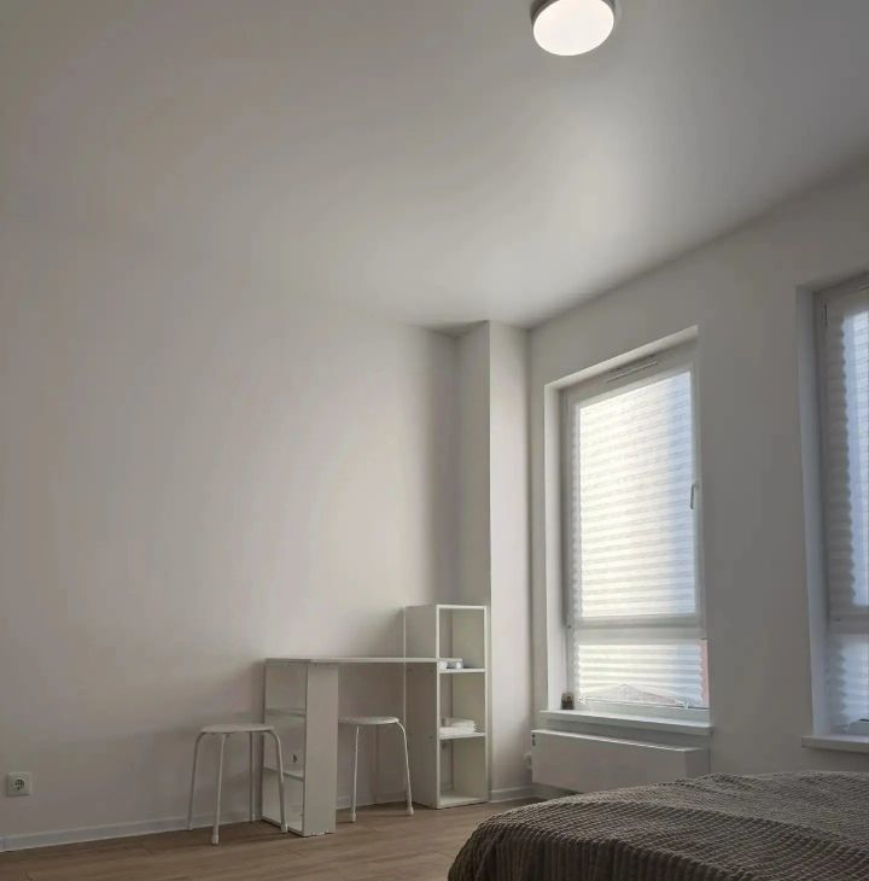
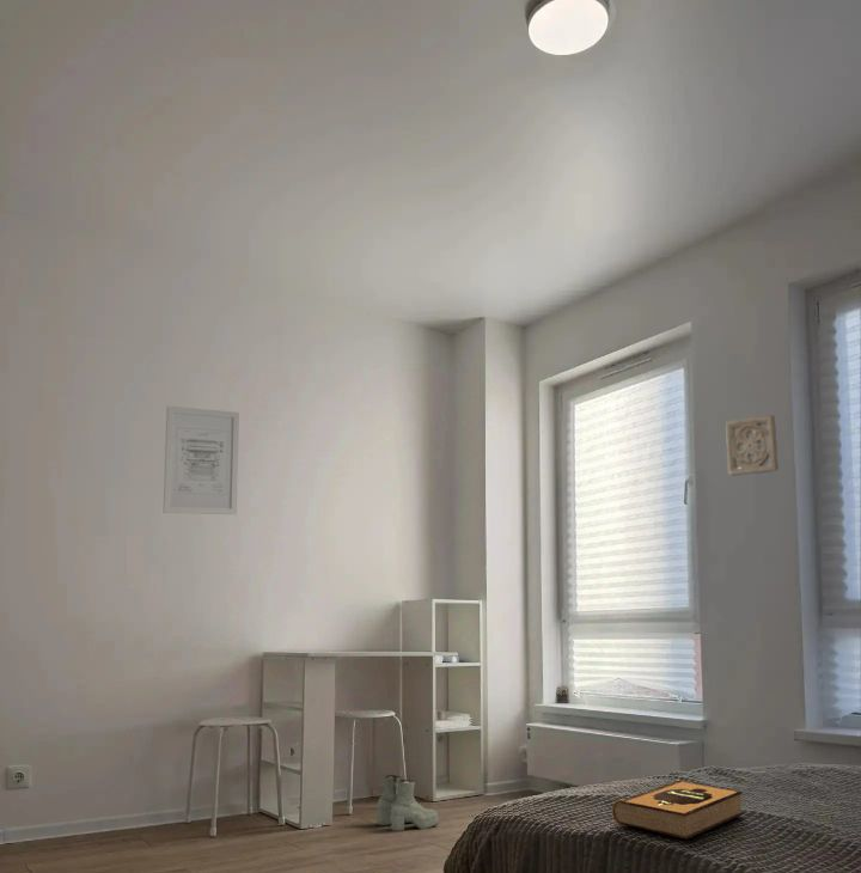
+ wall art [163,405,240,515]
+ boots [377,774,439,832]
+ wall ornament [725,414,780,477]
+ hardback book [611,779,745,840]
